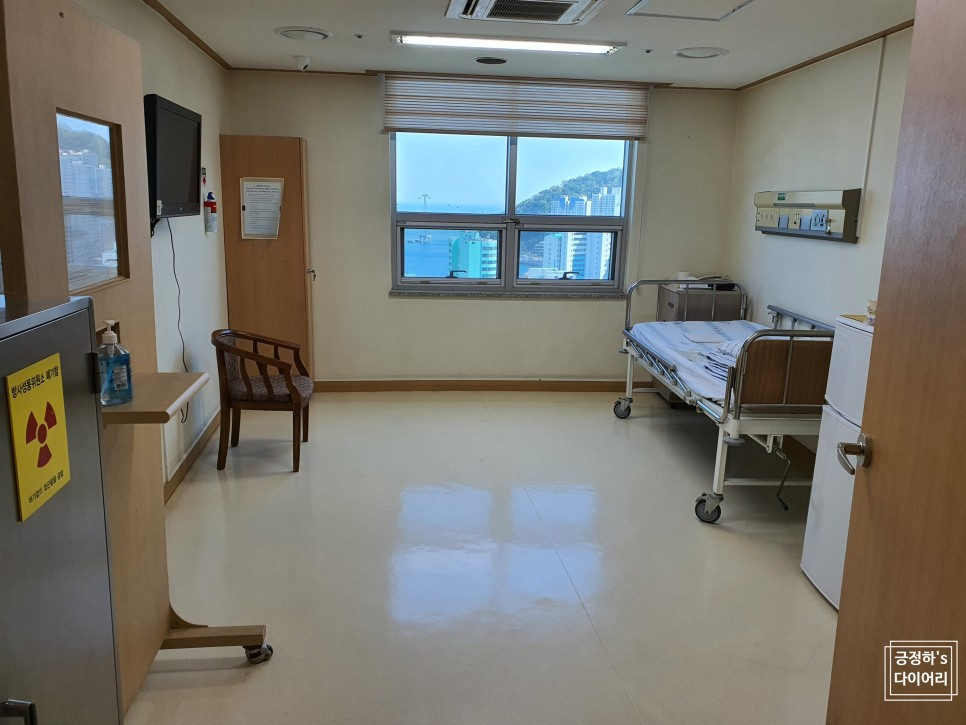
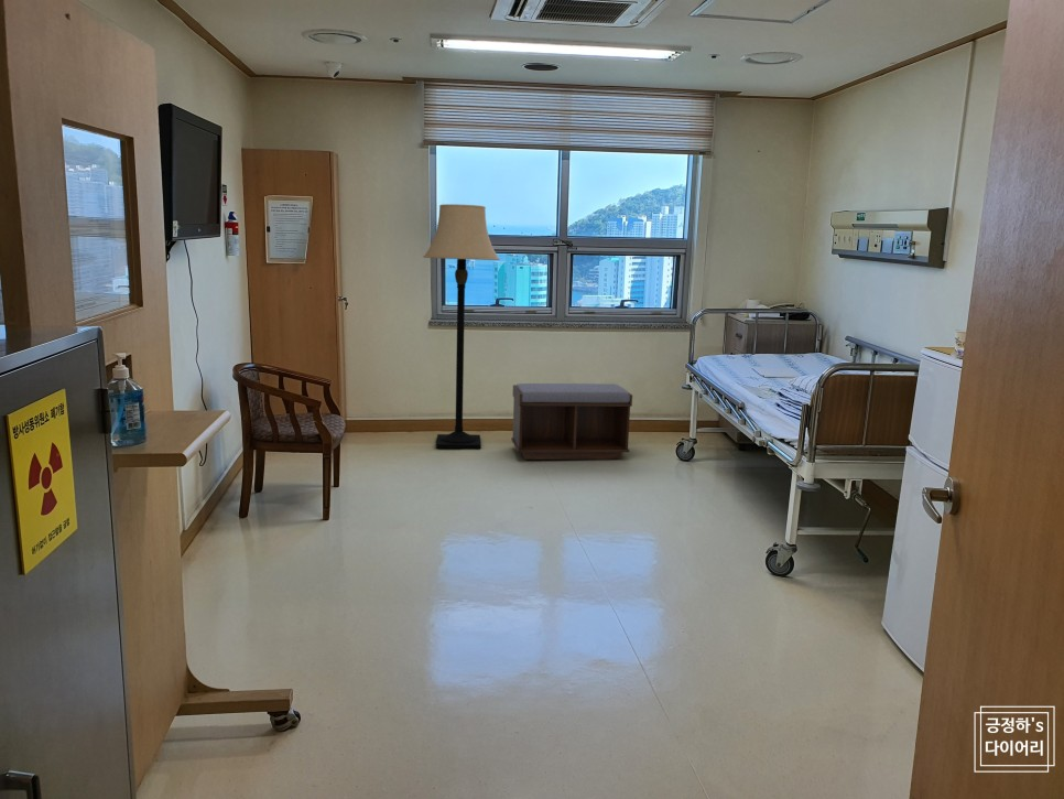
+ lamp [422,203,501,450]
+ bench [510,382,633,461]
